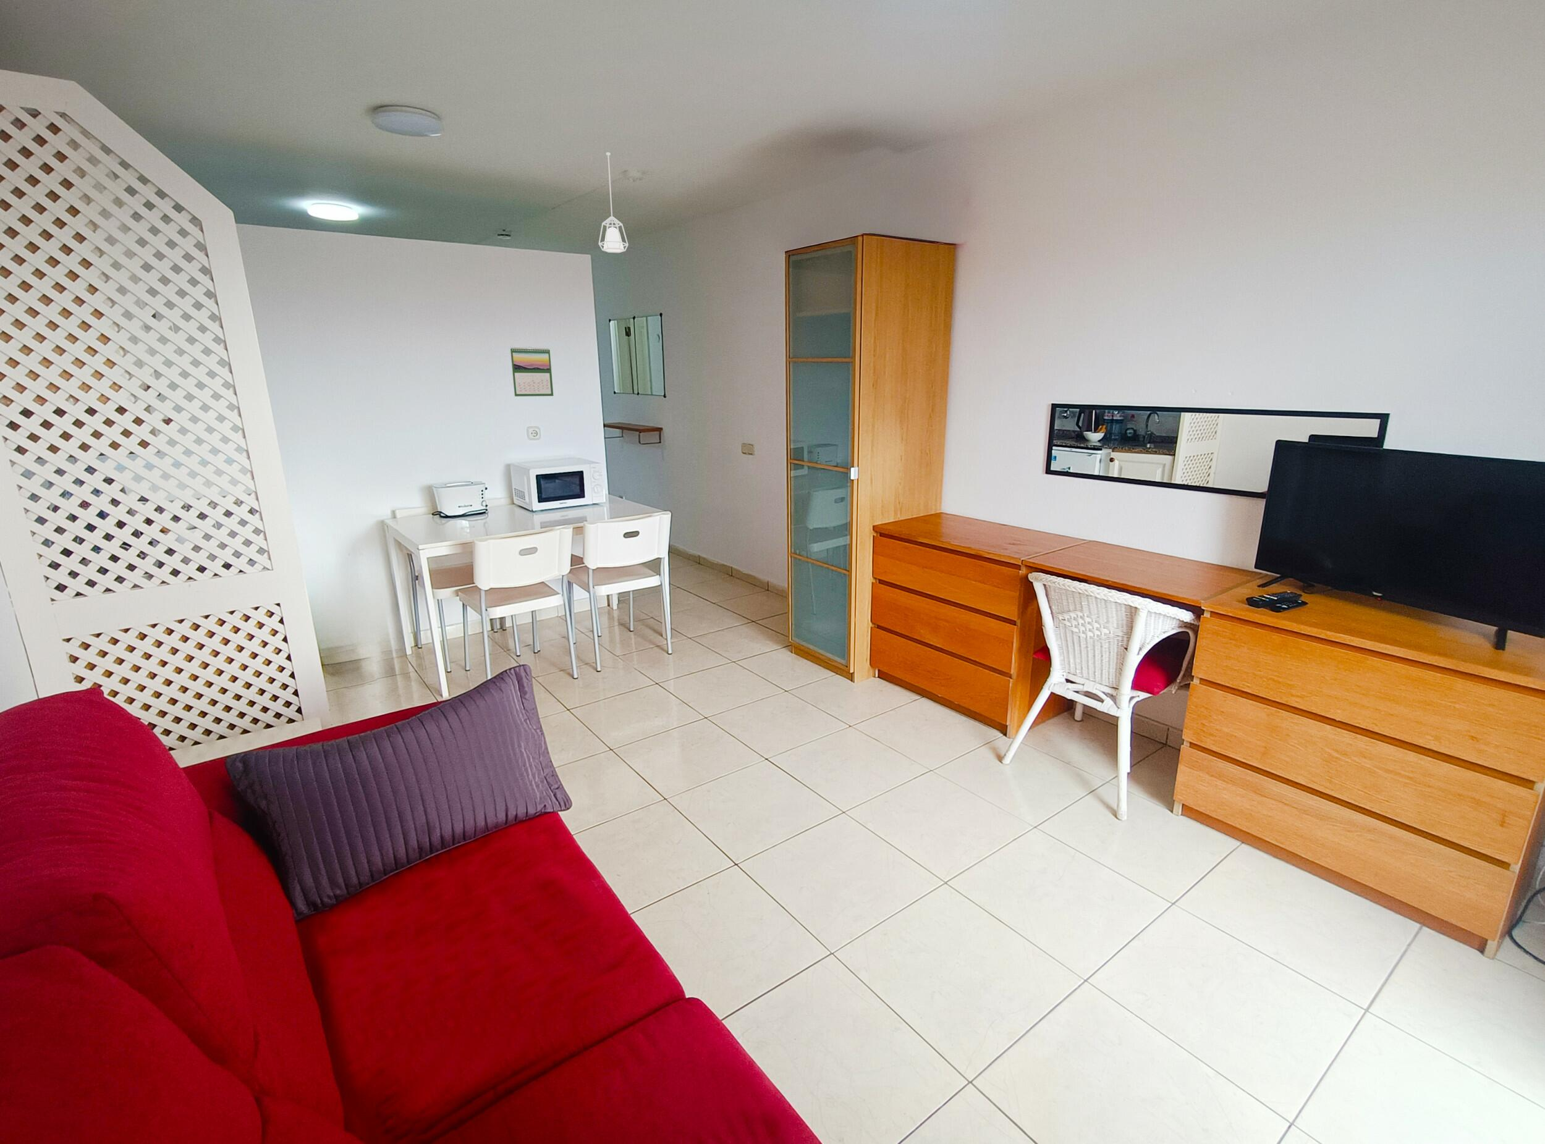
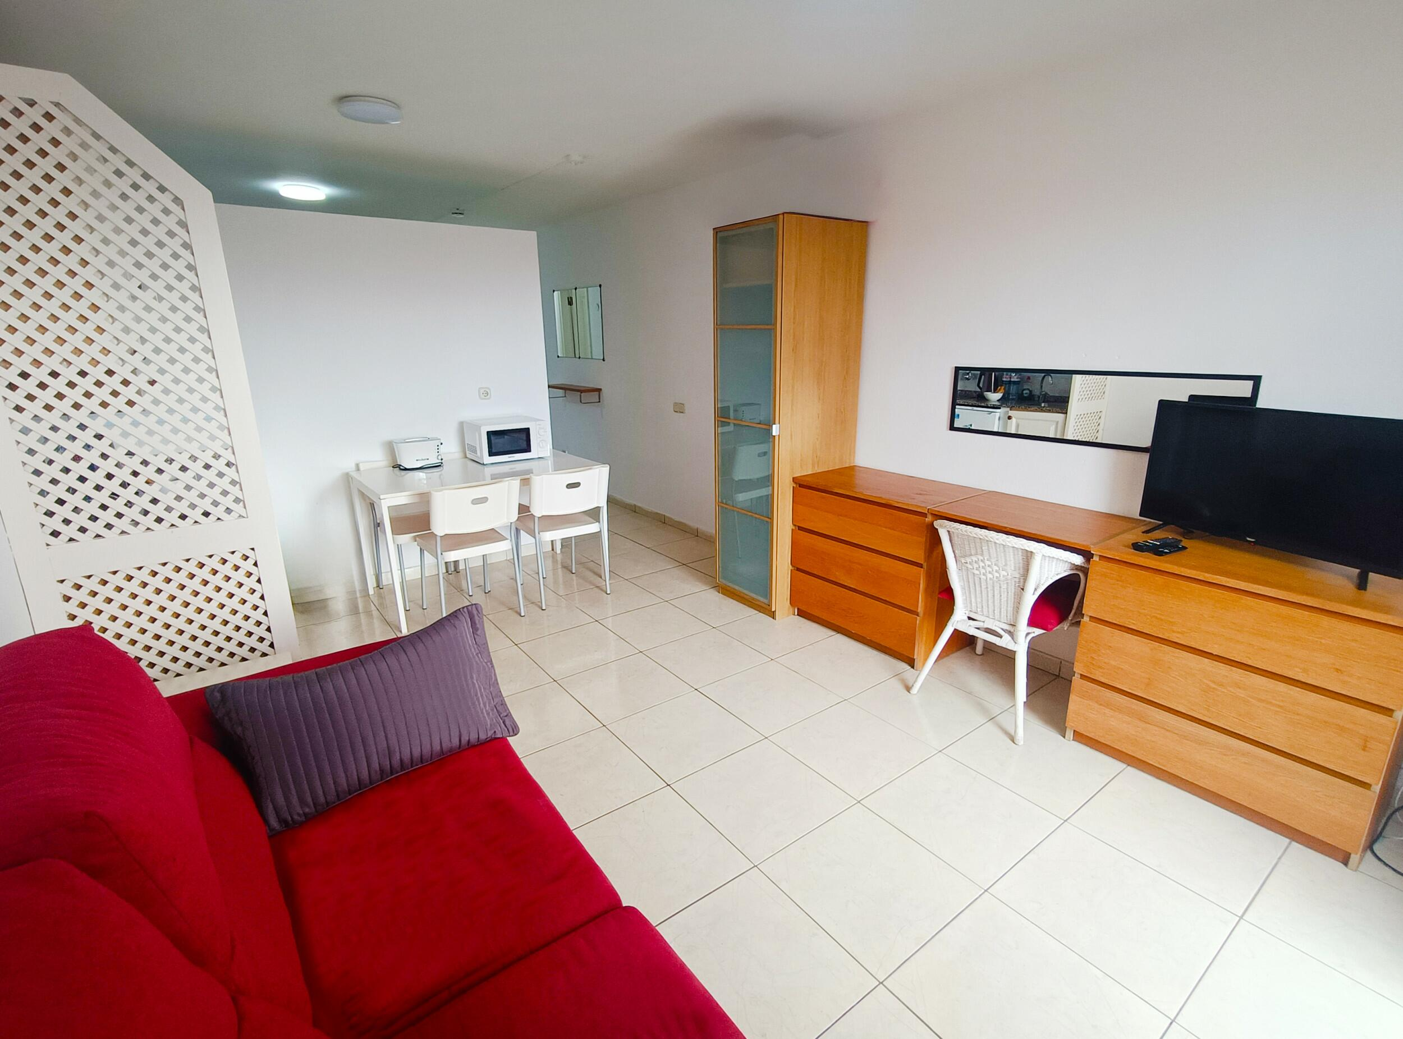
- calendar [510,346,554,398]
- pendant lamp [599,151,629,254]
